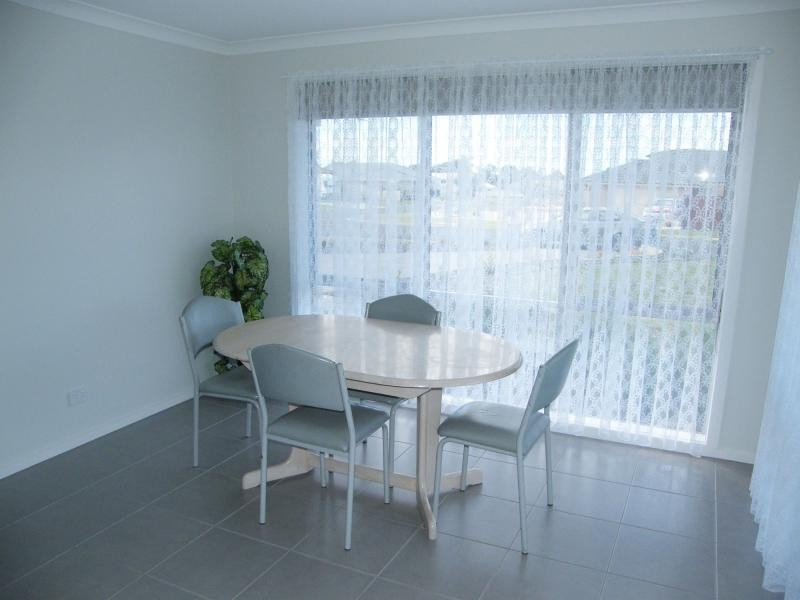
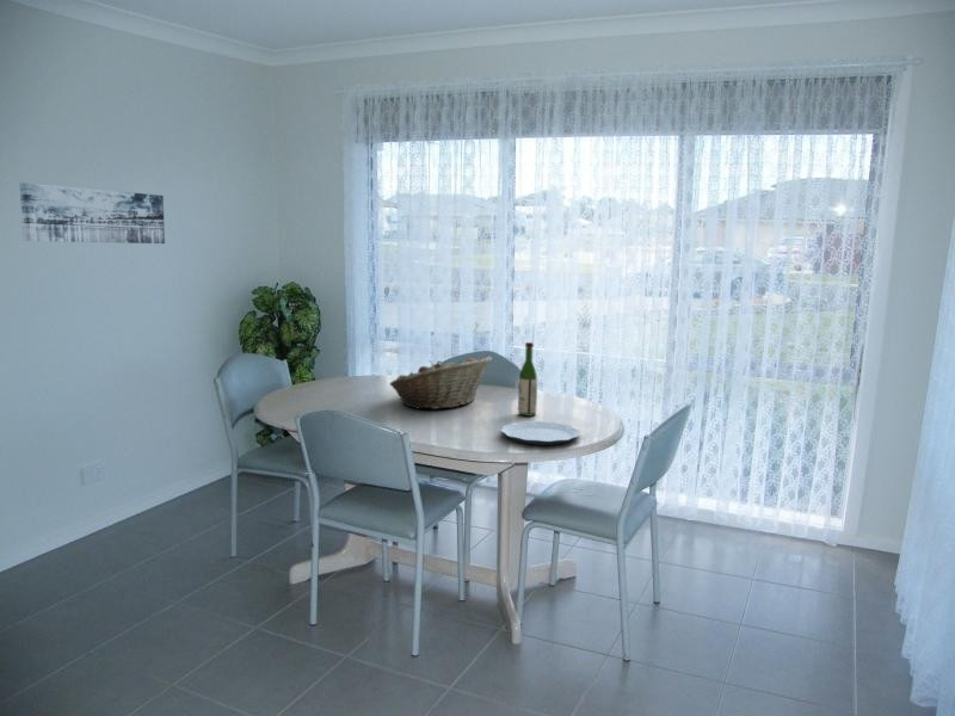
+ wine bottle [517,341,538,418]
+ fruit basket [389,354,493,411]
+ wall art [19,181,166,245]
+ plate [499,420,581,446]
